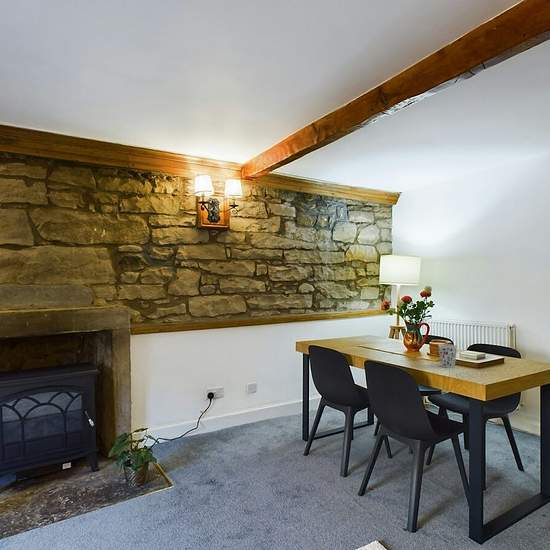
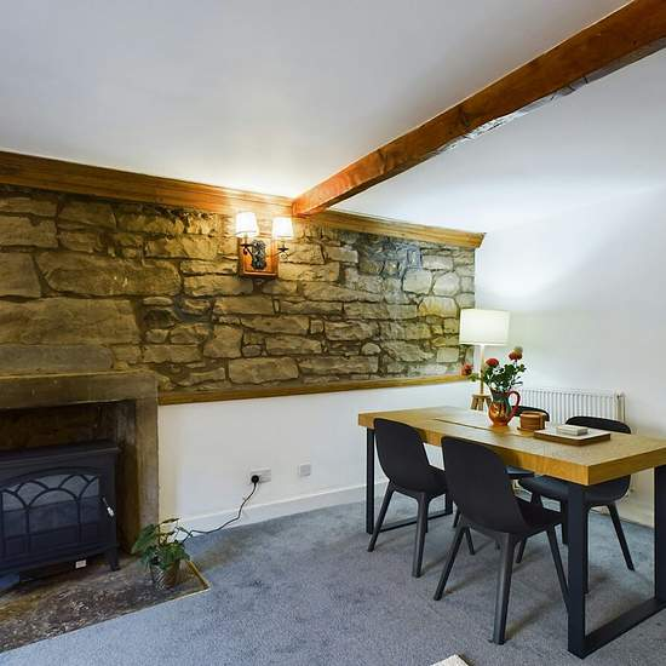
- cup [437,343,458,368]
